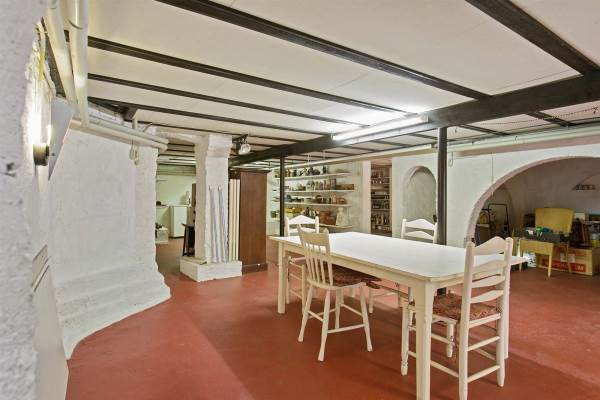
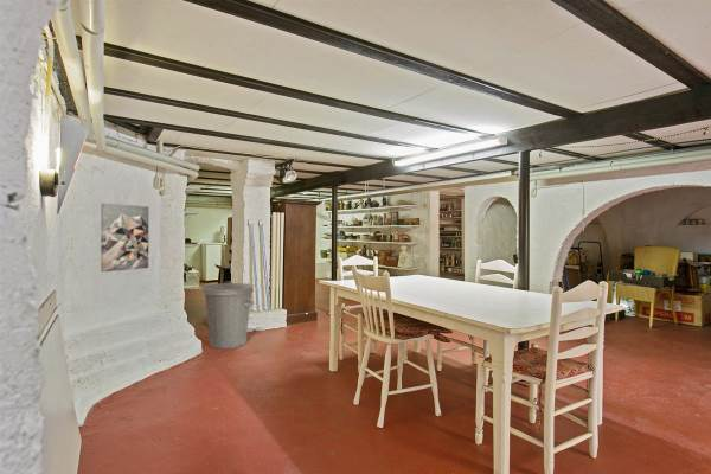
+ wall art [100,203,149,273]
+ trash can [200,280,255,350]
